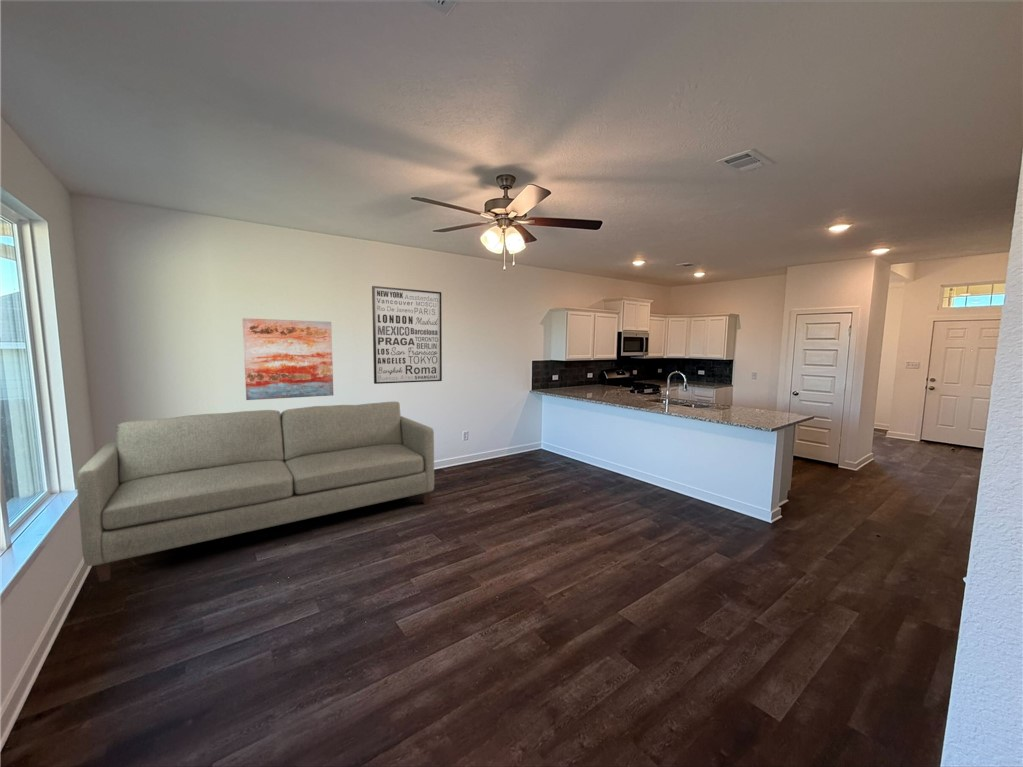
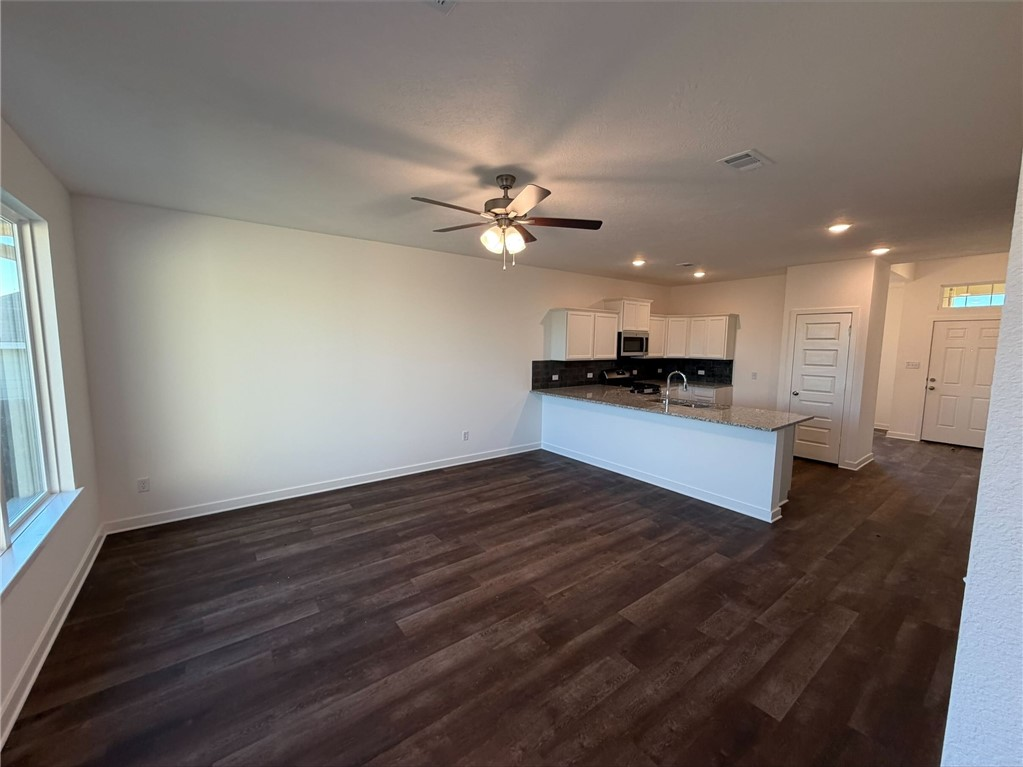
- sofa [76,401,435,583]
- wall art [241,317,334,401]
- wall art [371,285,443,385]
